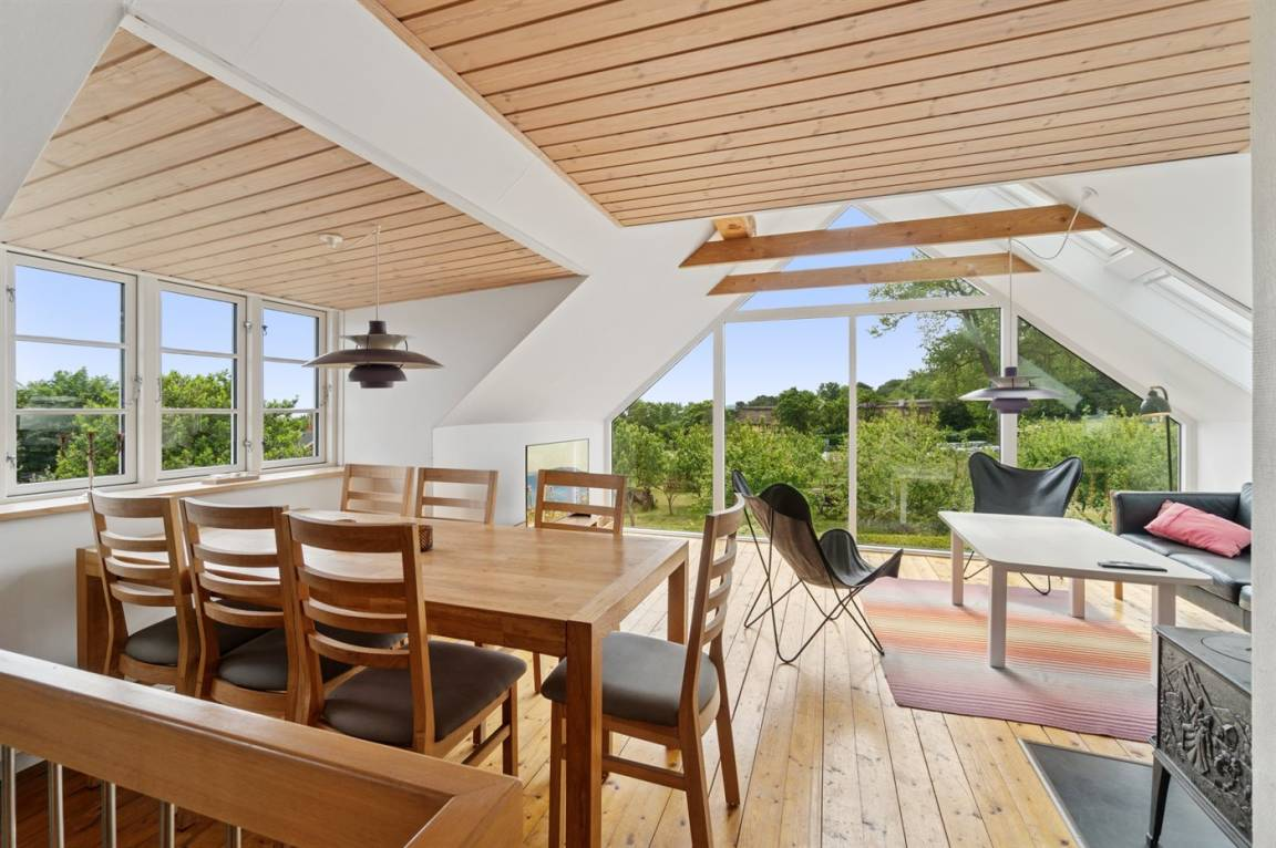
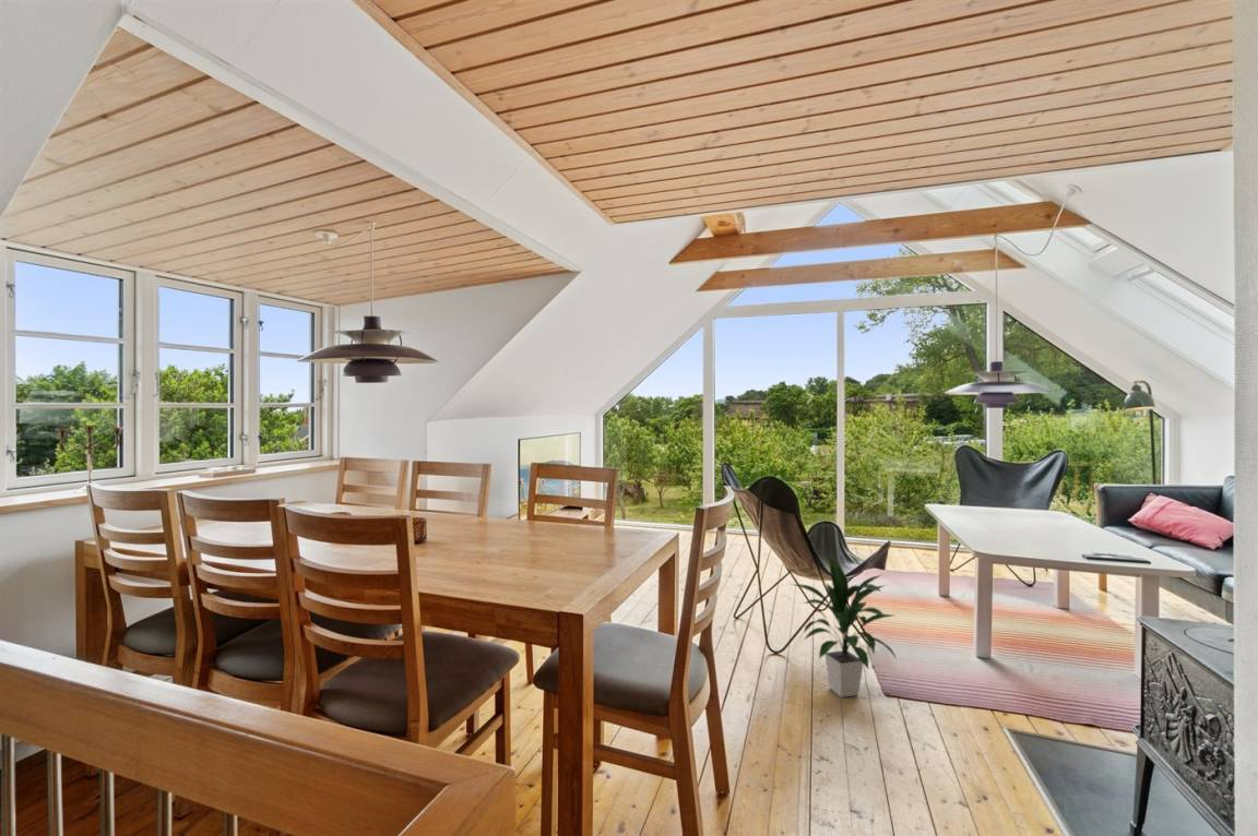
+ indoor plant [790,553,898,698]
